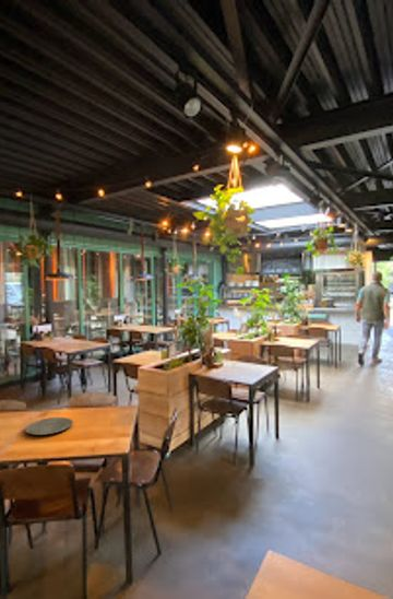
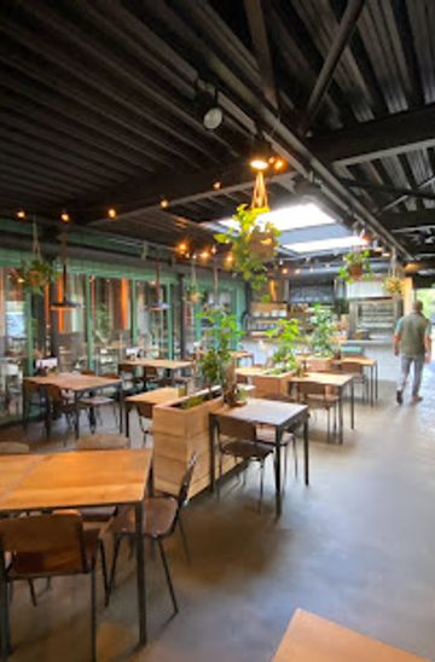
- plate [24,416,74,436]
